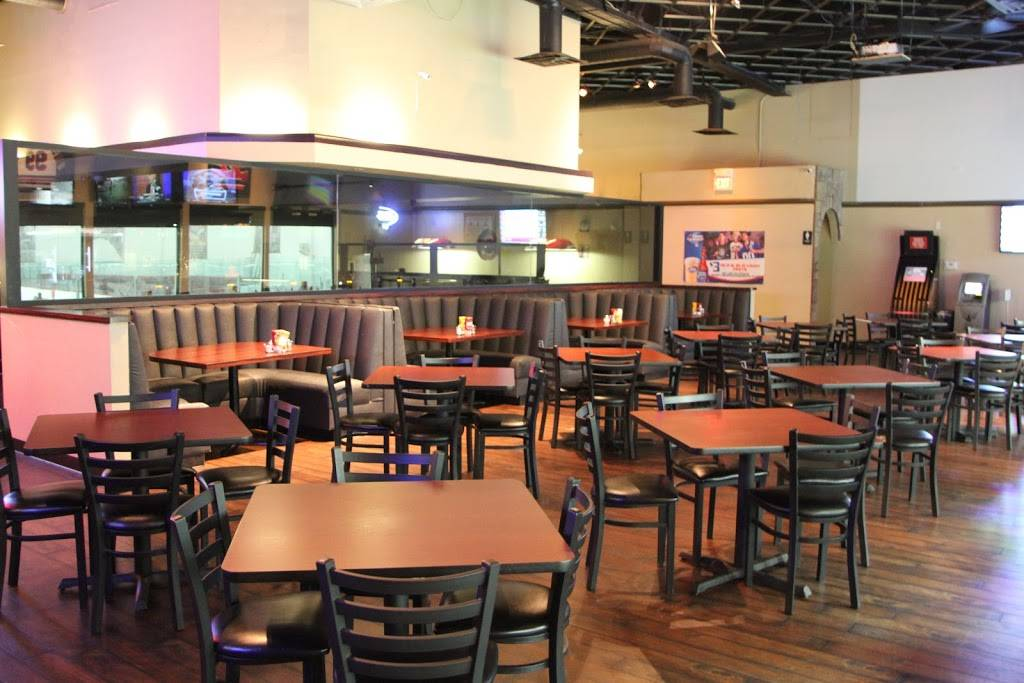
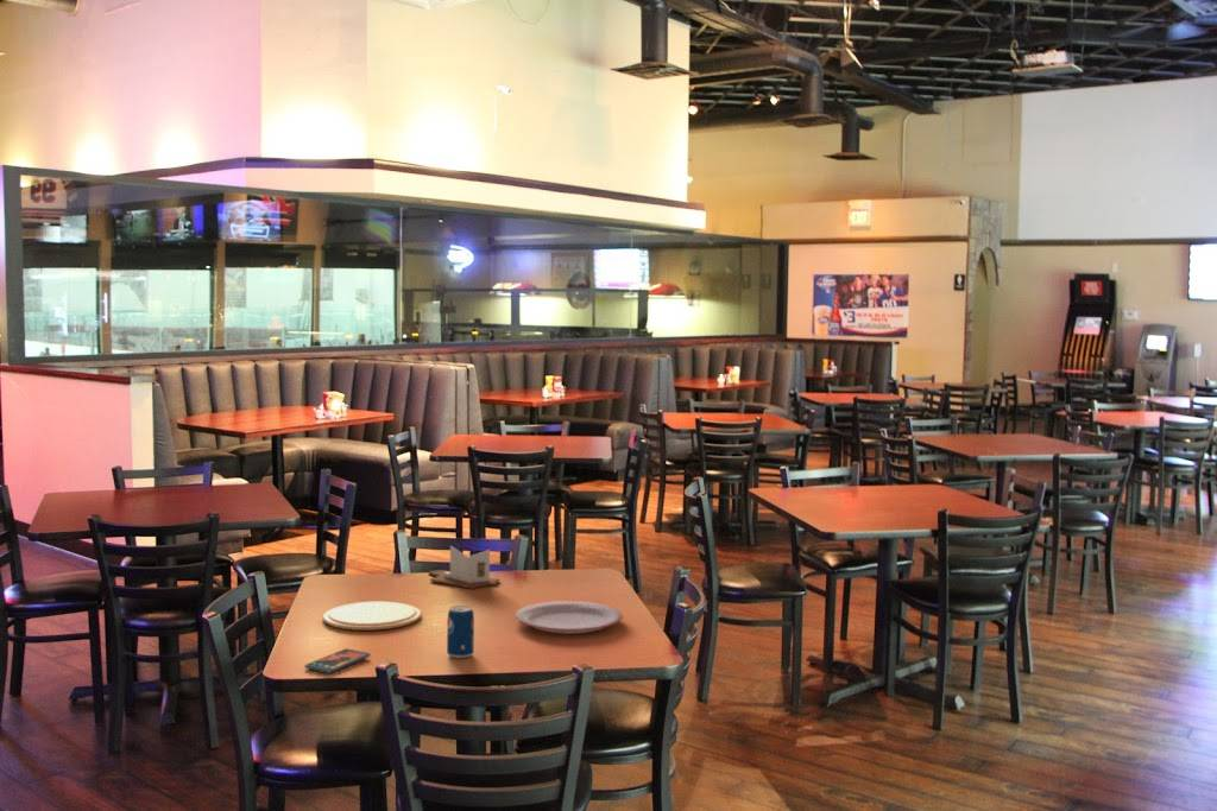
+ plate [513,600,624,634]
+ beverage can [446,604,475,659]
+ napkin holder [427,545,500,590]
+ smartphone [303,647,372,674]
+ plate [322,601,422,632]
